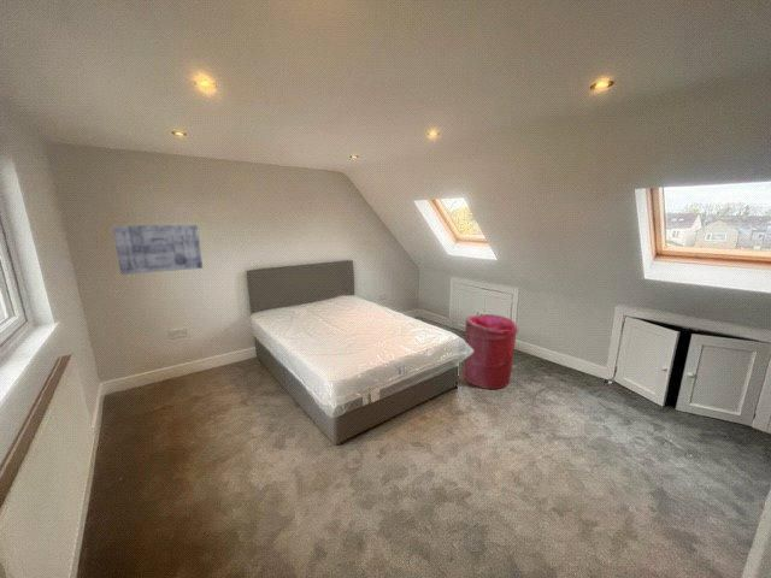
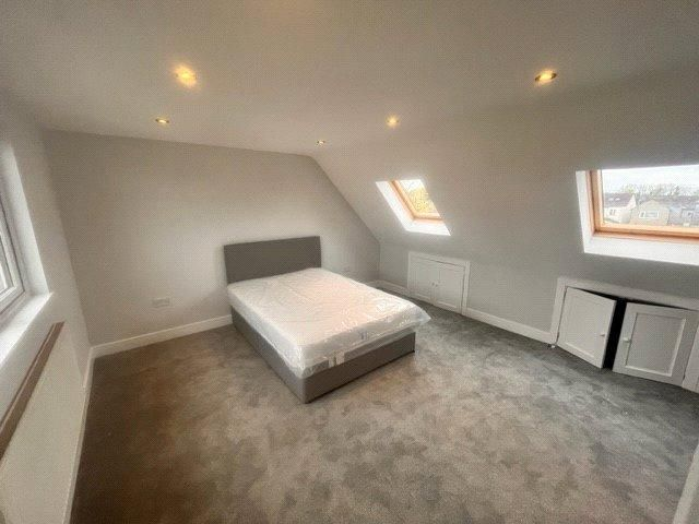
- wall art [111,224,204,276]
- laundry hamper [461,313,519,390]
